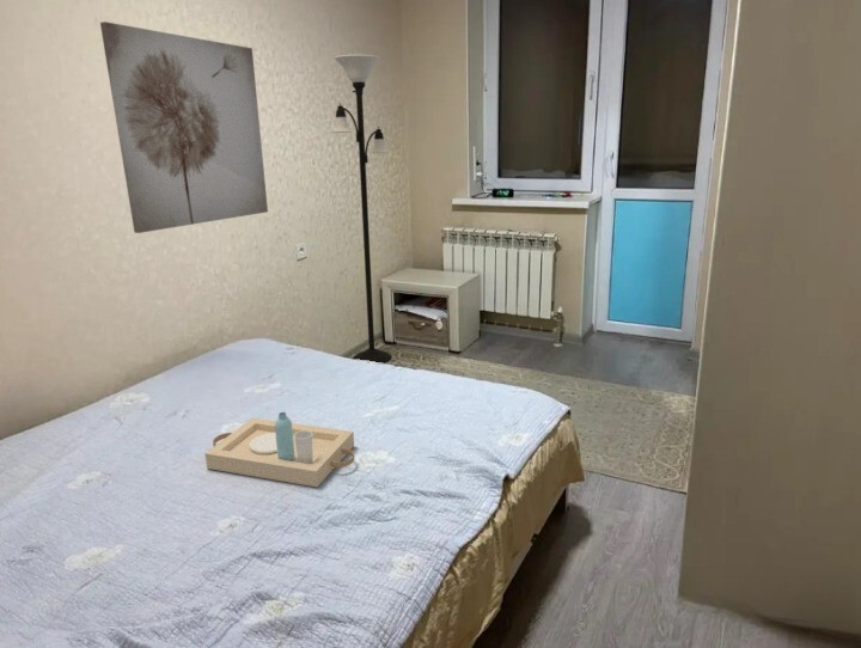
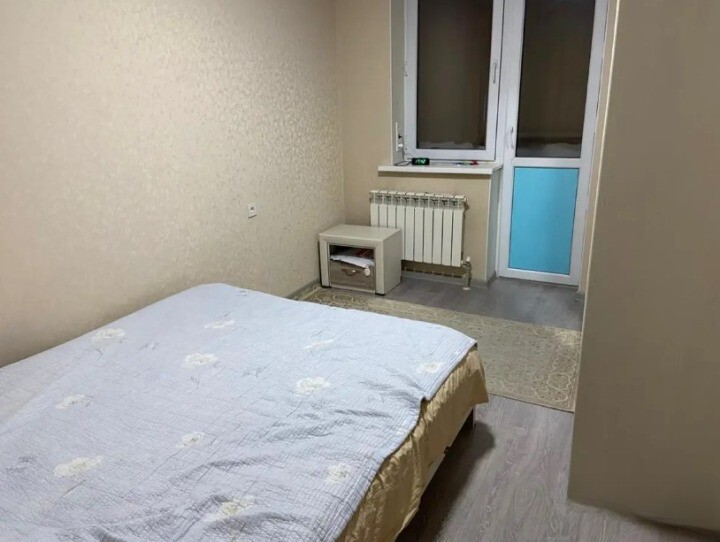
- wall art [99,20,269,234]
- floor lamp [330,54,393,365]
- serving tray [204,411,355,488]
